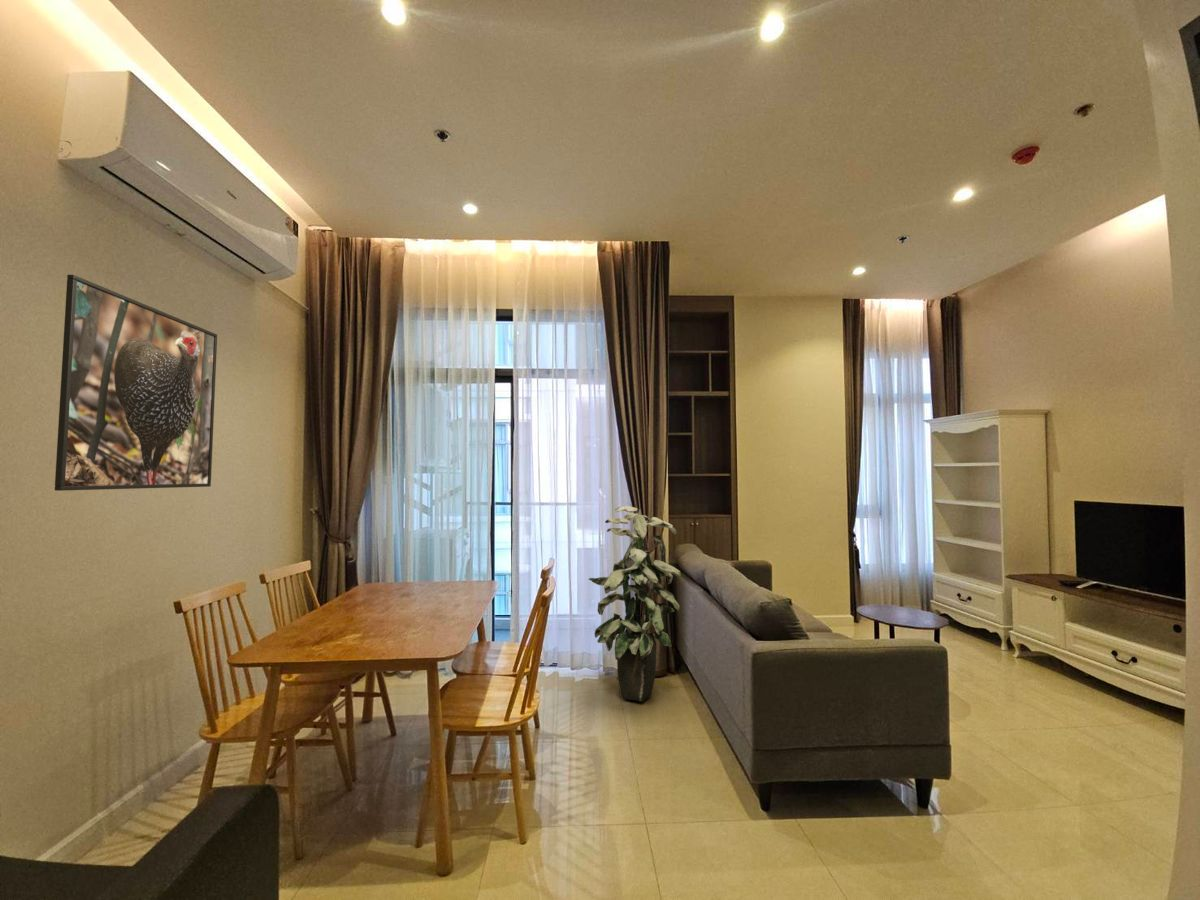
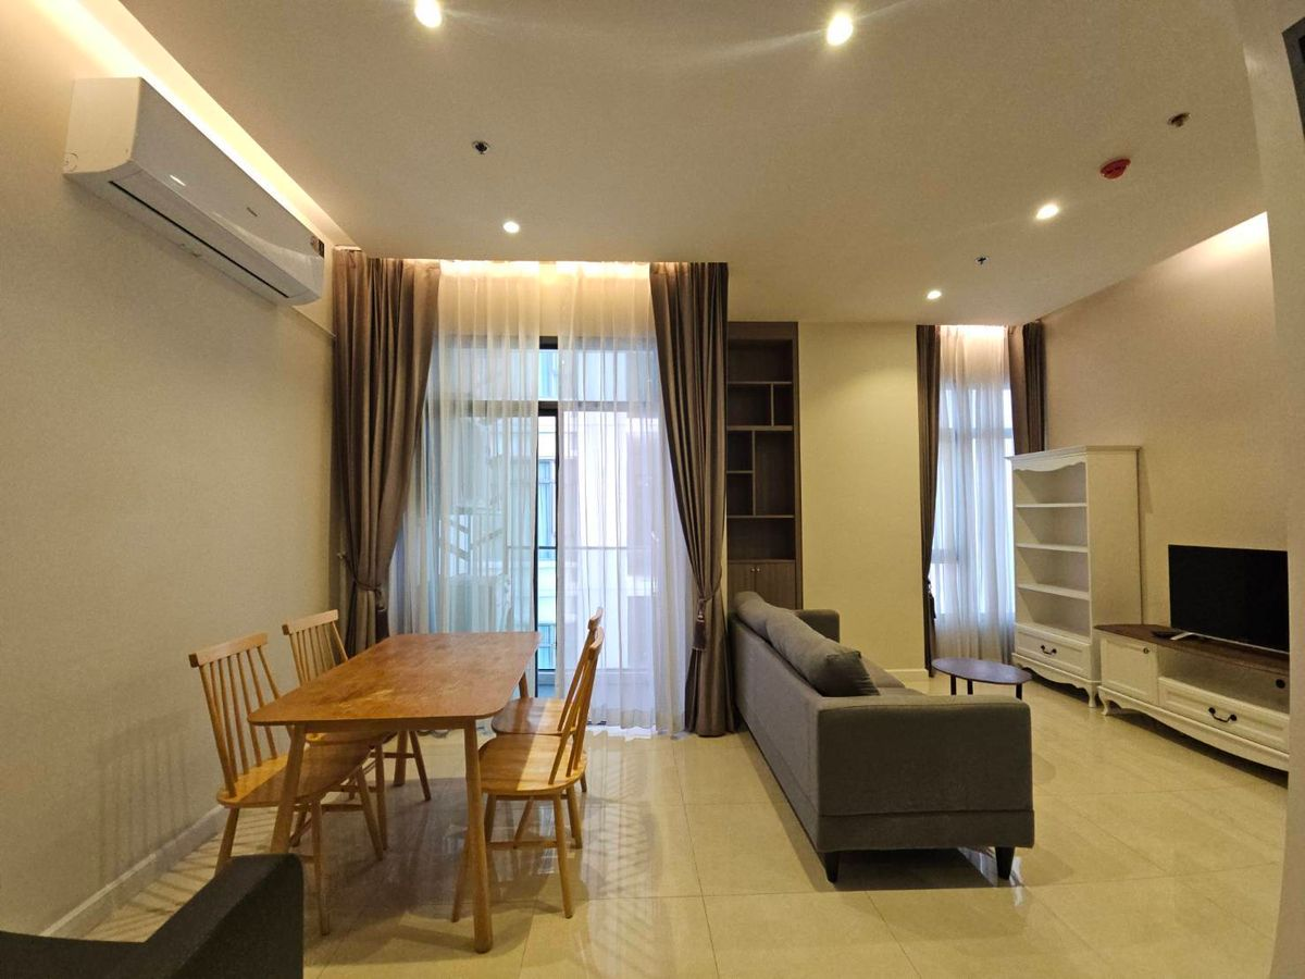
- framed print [54,274,218,492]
- indoor plant [587,505,682,702]
